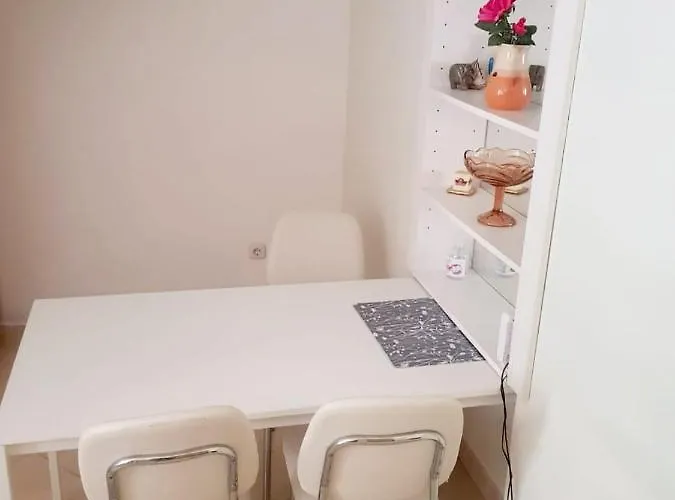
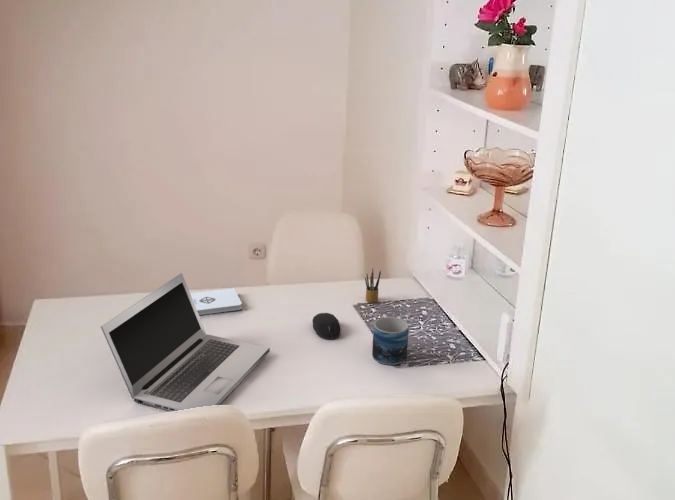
+ notepad [190,287,243,316]
+ mug [371,313,410,366]
+ computer mouse [311,312,342,340]
+ pencil box [364,267,382,303]
+ laptop [100,272,271,412]
